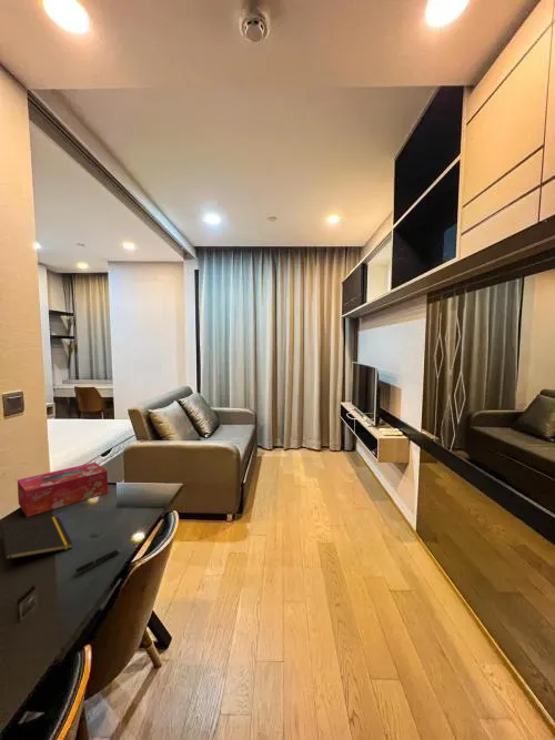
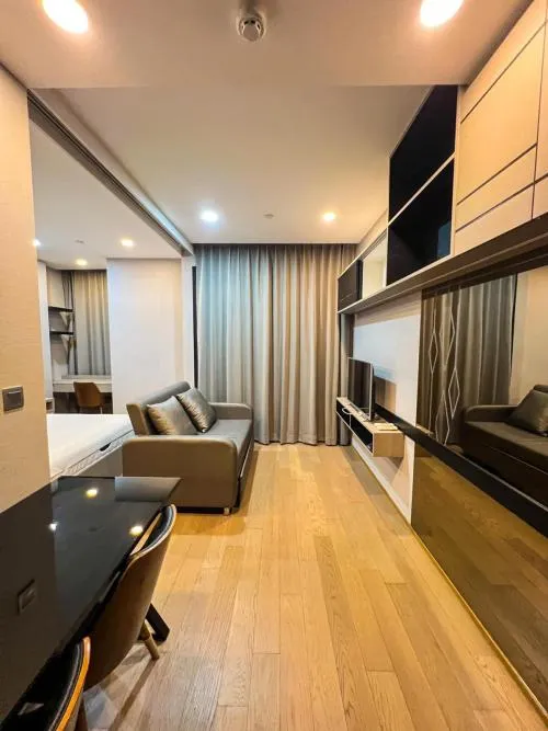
- tissue box [17,462,109,518]
- pen [72,548,122,575]
- notepad [0,516,73,572]
